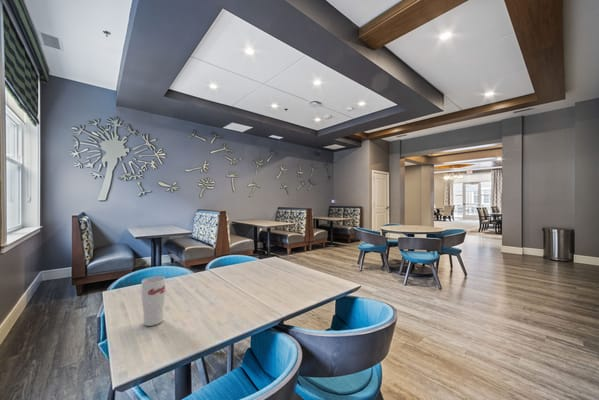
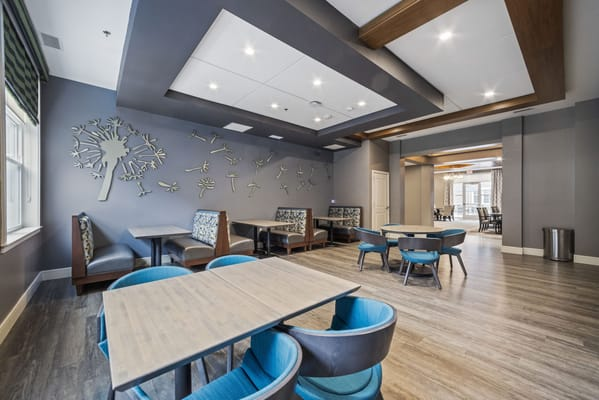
- cup [140,275,166,327]
